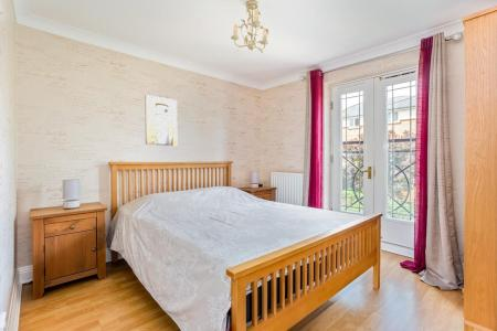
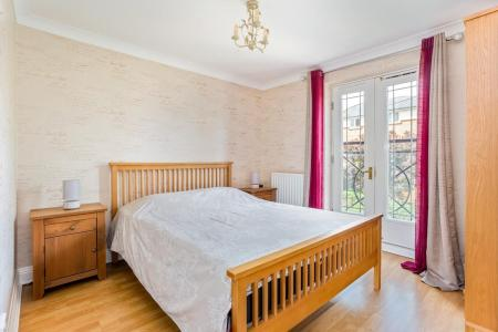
- wall art [145,94,178,147]
